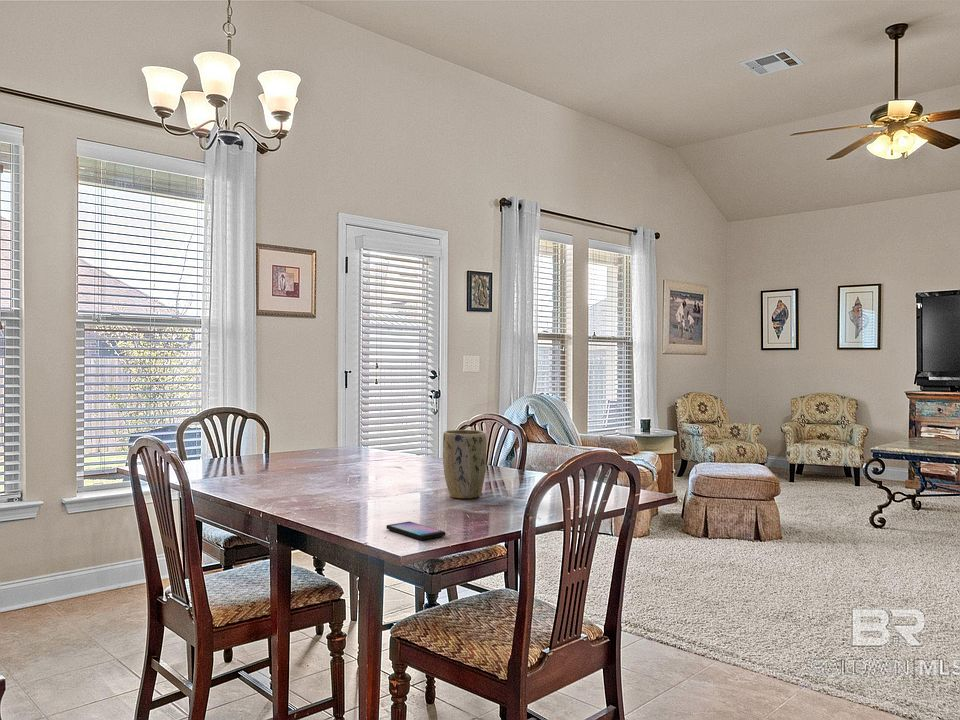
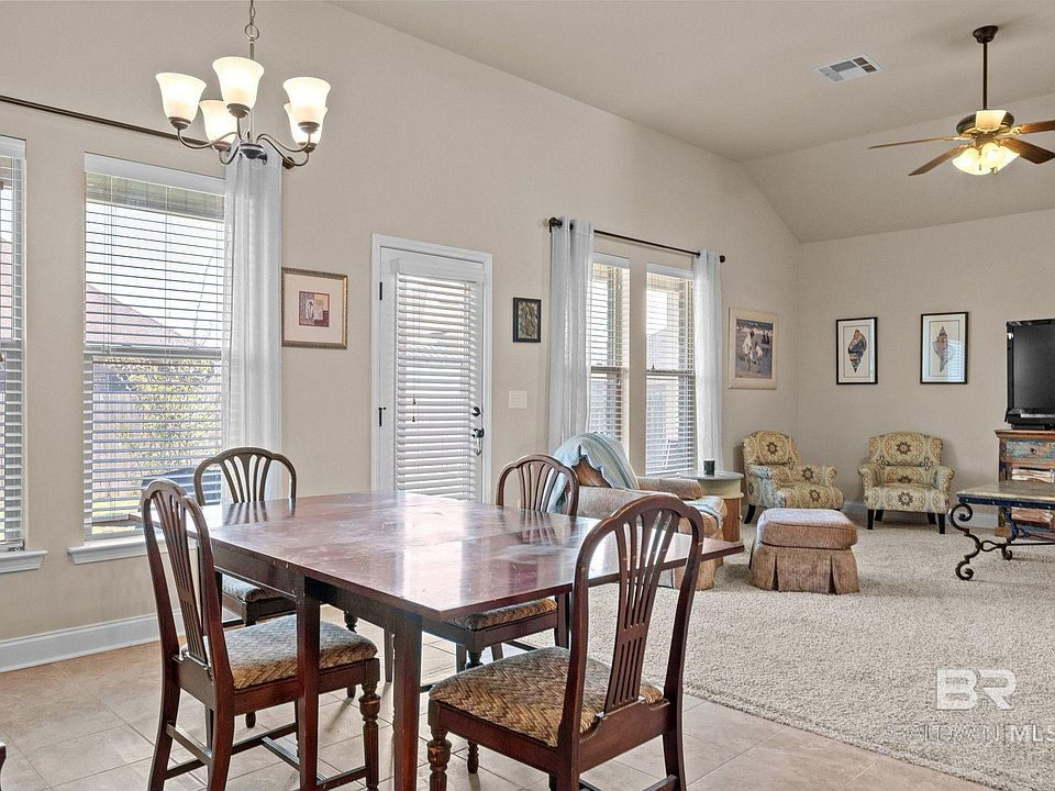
- smartphone [385,521,446,541]
- plant pot [442,429,487,499]
